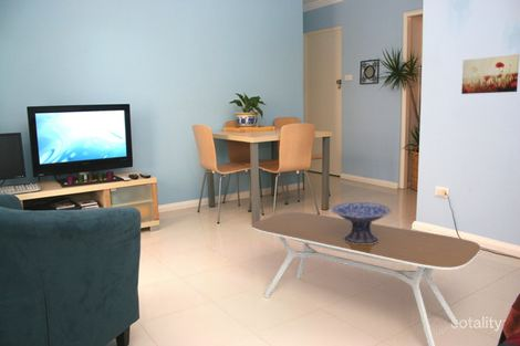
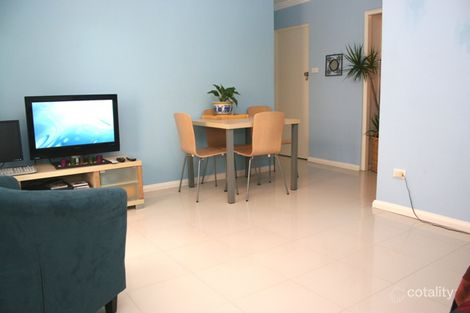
- wall art [460,53,520,95]
- coffee table [250,211,481,346]
- decorative bowl [331,201,393,244]
